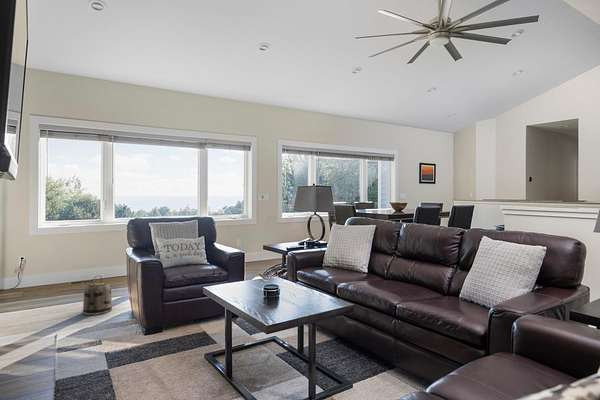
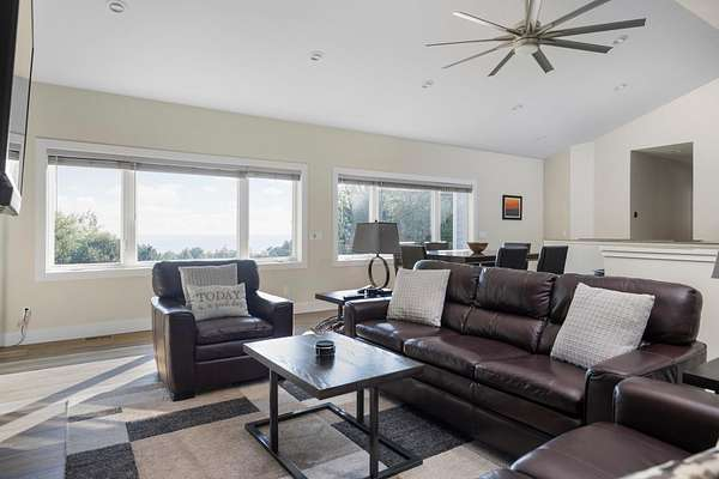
- basket [82,275,113,316]
